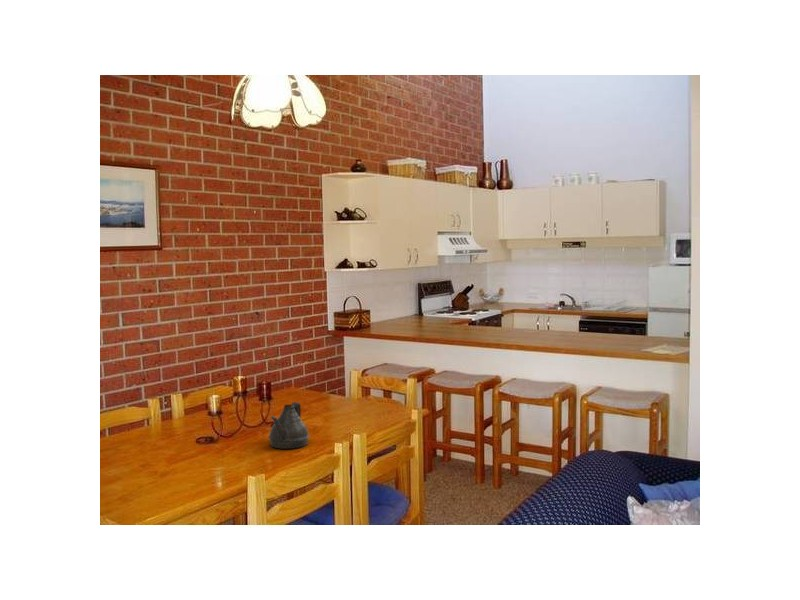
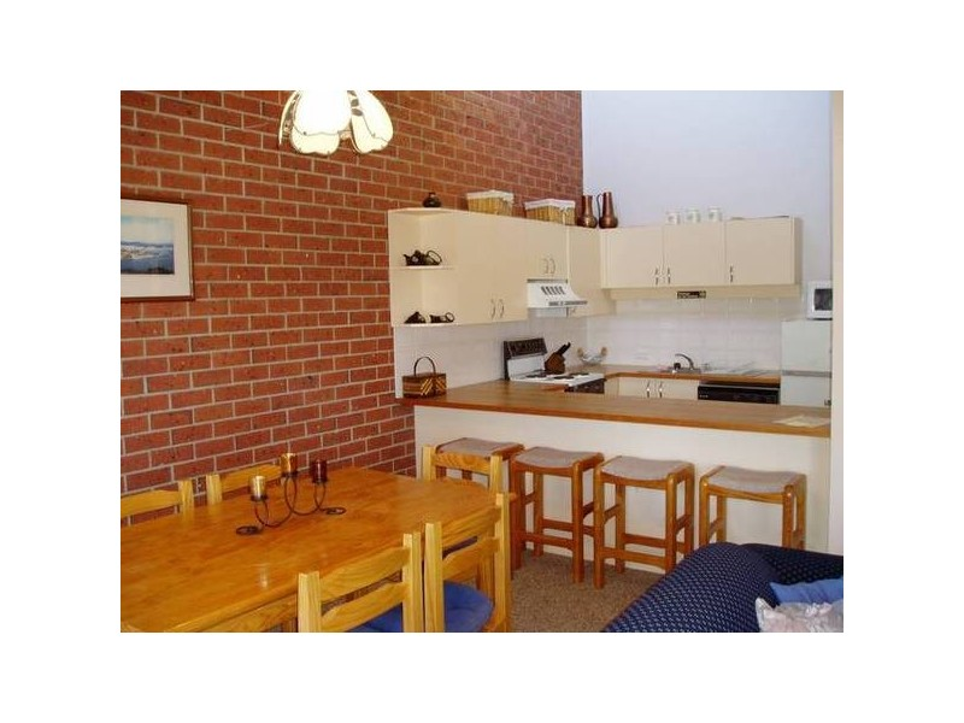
- teapot [267,401,311,450]
